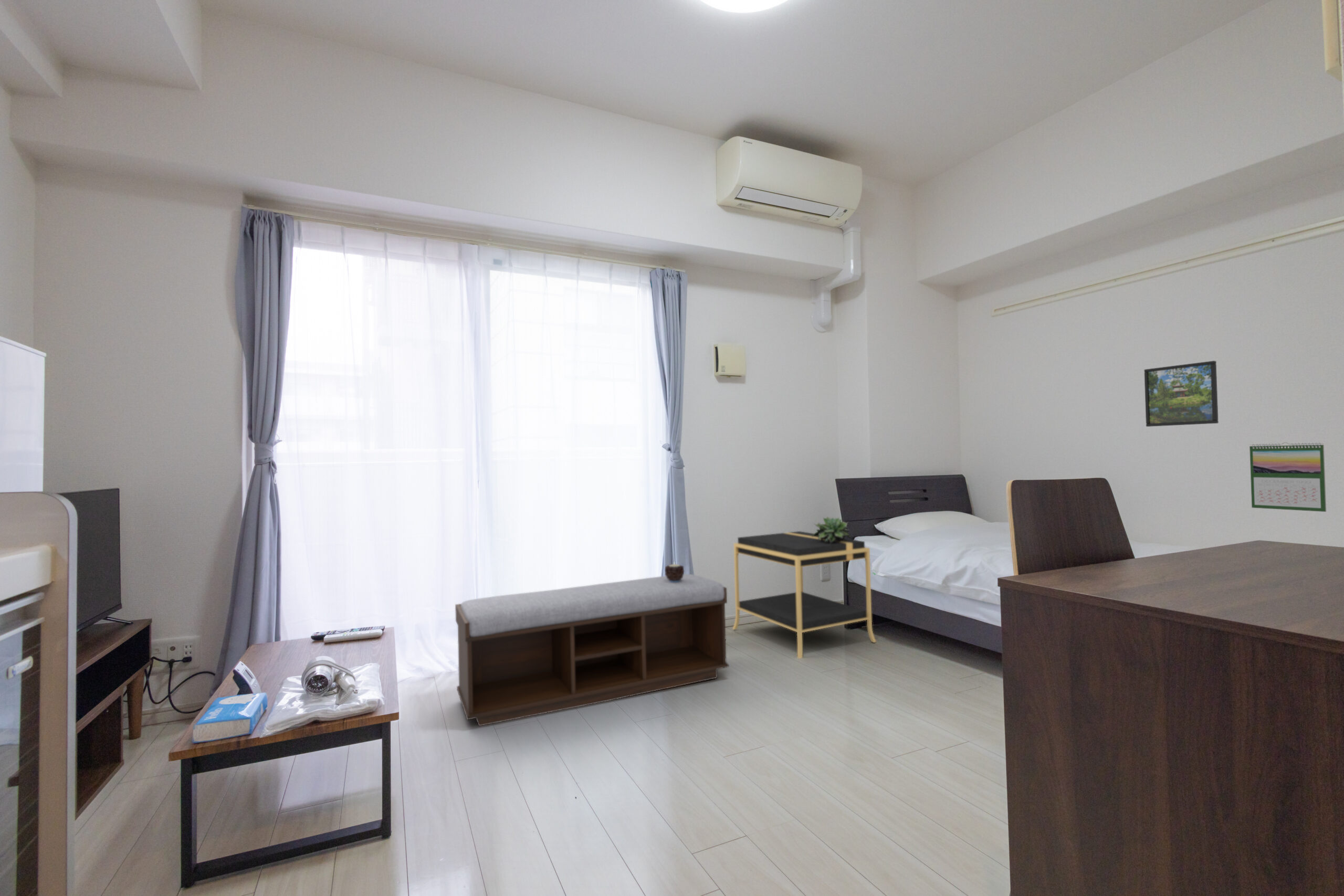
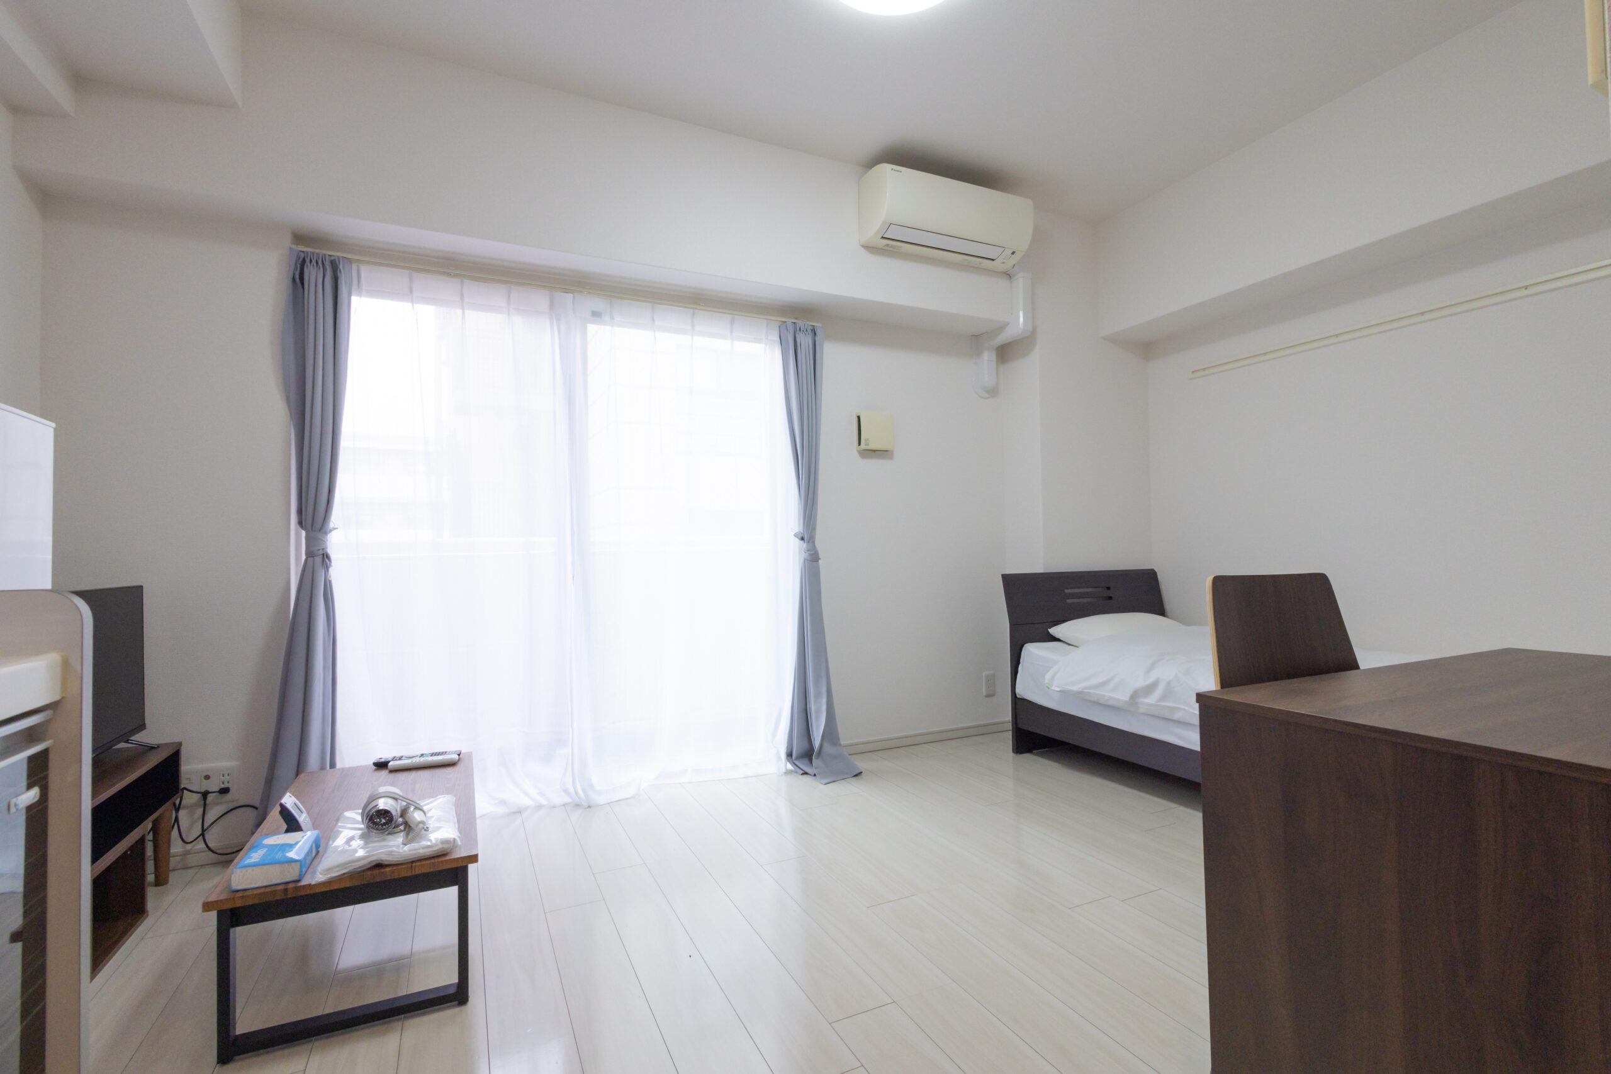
- nightstand [732,531,877,659]
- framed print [1143,360,1219,427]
- calendar [1249,442,1327,512]
- succulent plant [812,516,855,544]
- candle [664,562,685,582]
- bench [455,573,729,726]
